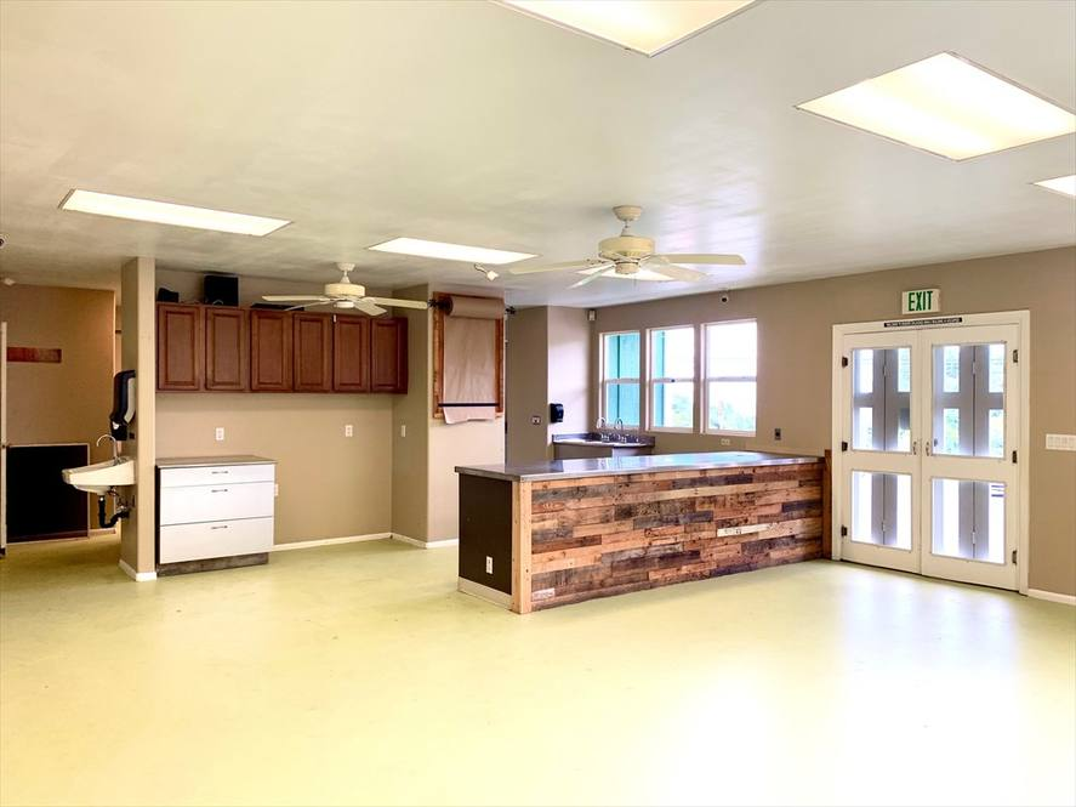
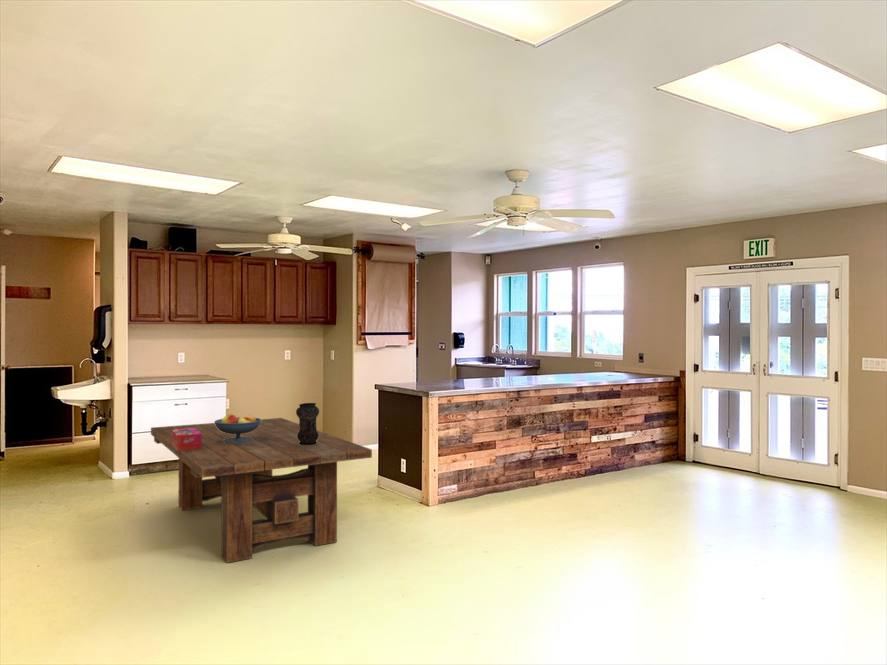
+ fruit bowl [213,413,262,443]
+ dining table [150,417,373,564]
+ vase [295,402,320,445]
+ tissue box [172,428,202,451]
